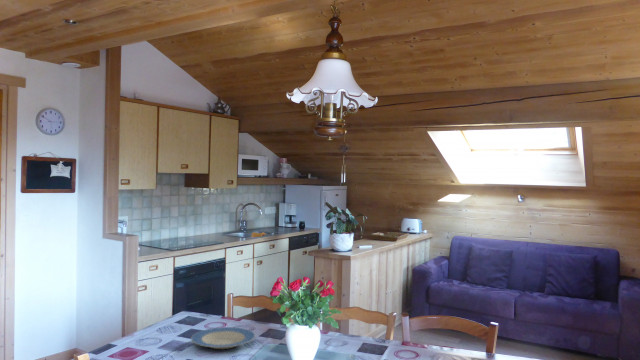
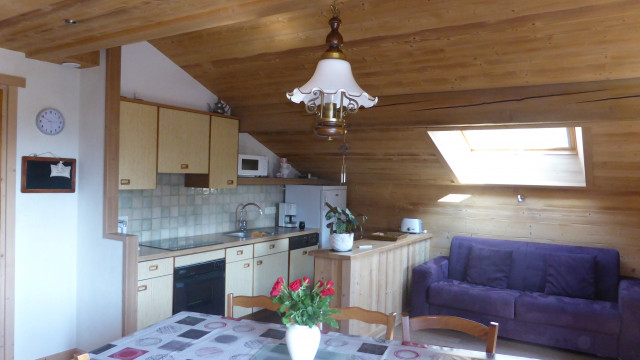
- plate [190,326,256,350]
